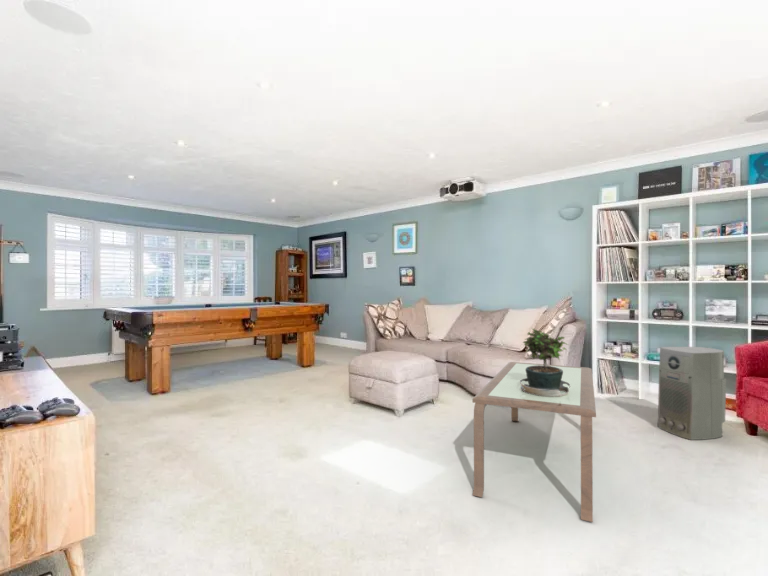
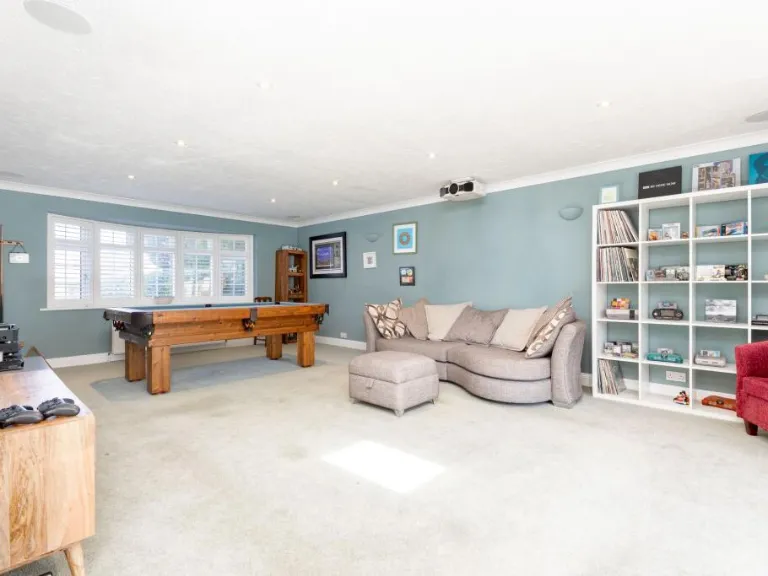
- air purifier [657,346,727,441]
- potted plant [520,328,571,397]
- coffee table [472,361,597,523]
